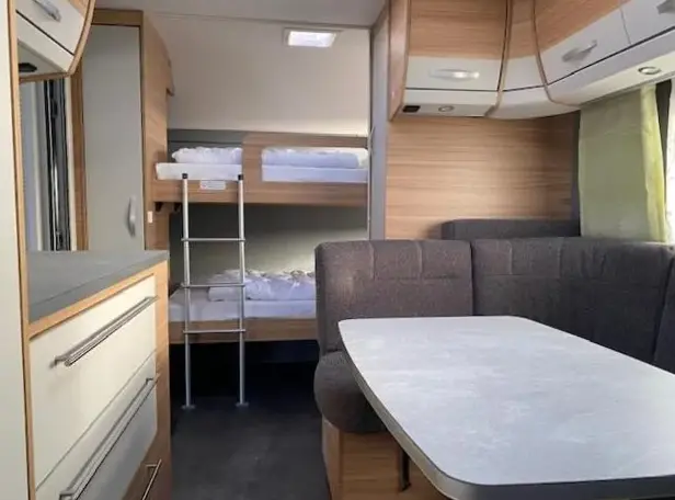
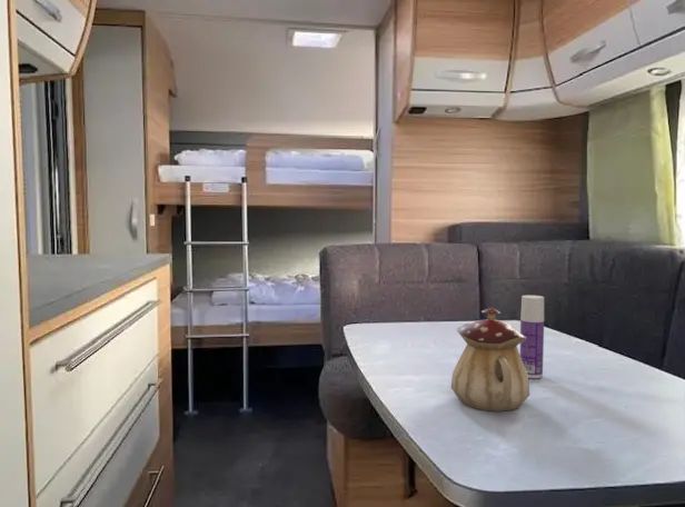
+ bottle [519,295,545,379]
+ teapot [450,306,530,412]
